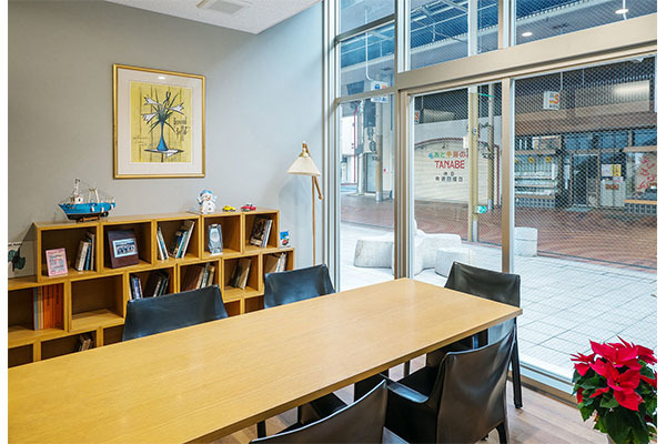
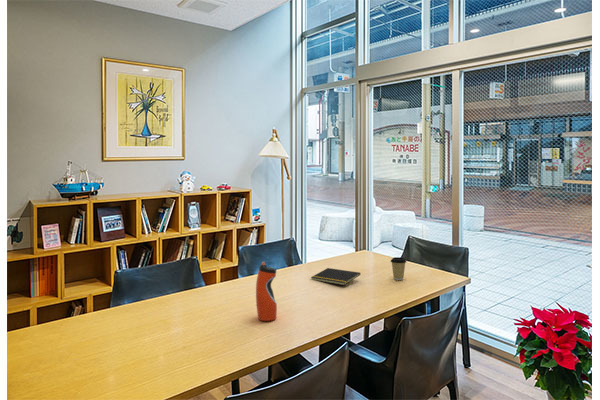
+ coffee cup [390,256,407,281]
+ notepad [310,267,361,286]
+ water bottle [255,261,278,322]
